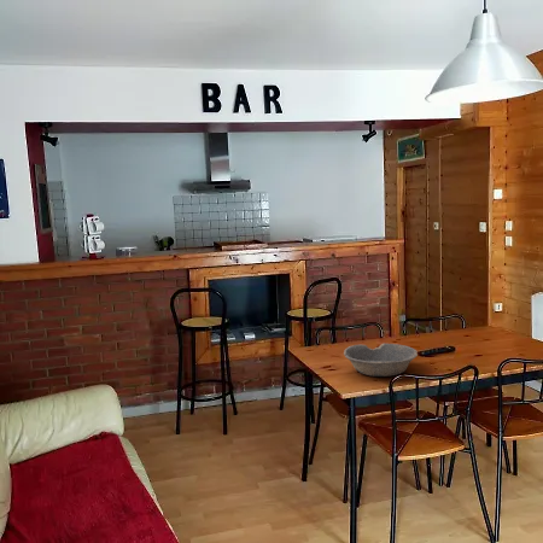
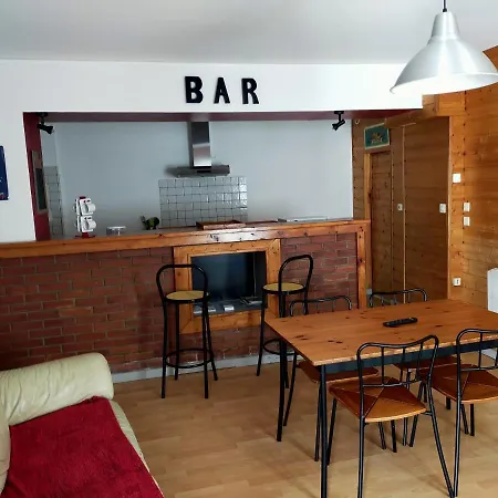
- bowl [343,343,419,378]
